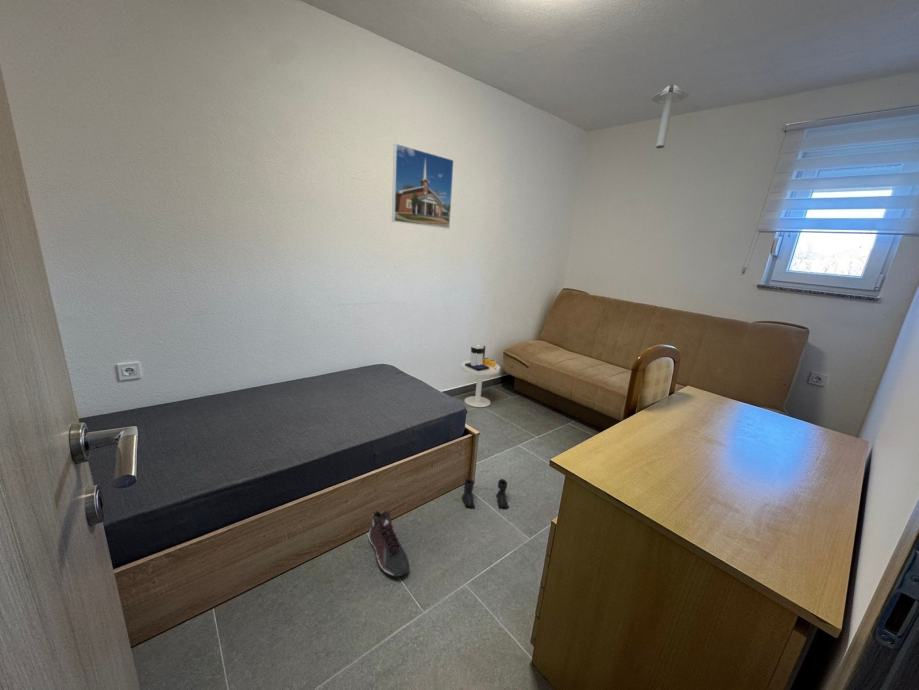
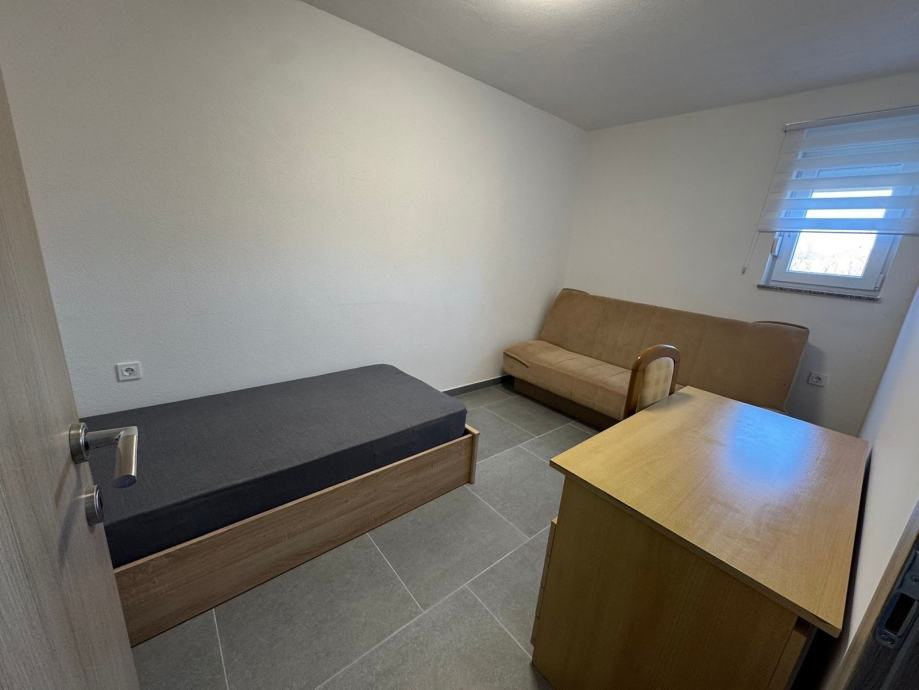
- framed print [391,142,455,230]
- sneaker [368,510,410,578]
- ceiling light [650,84,690,149]
- boots [460,477,510,509]
- side table [460,344,501,408]
